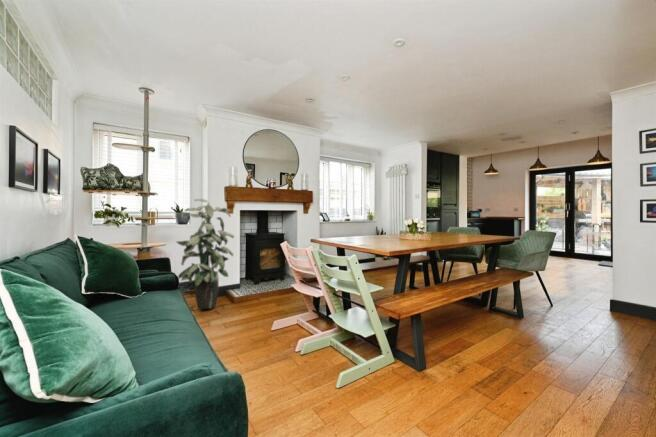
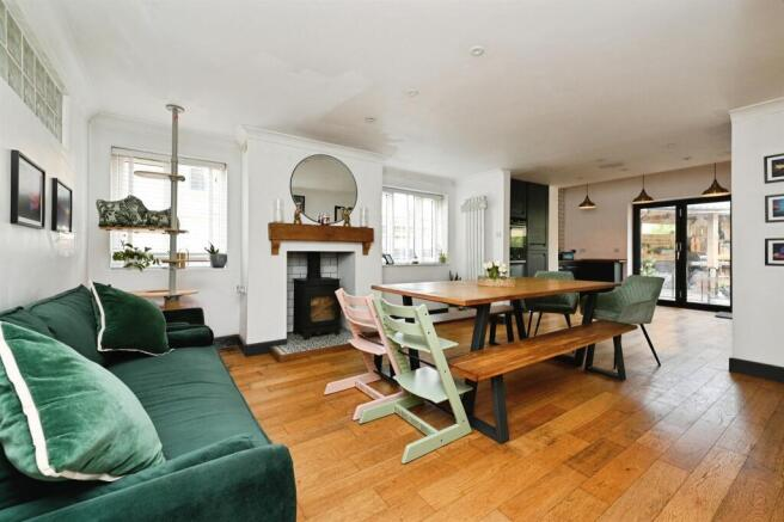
- indoor plant [175,198,235,310]
